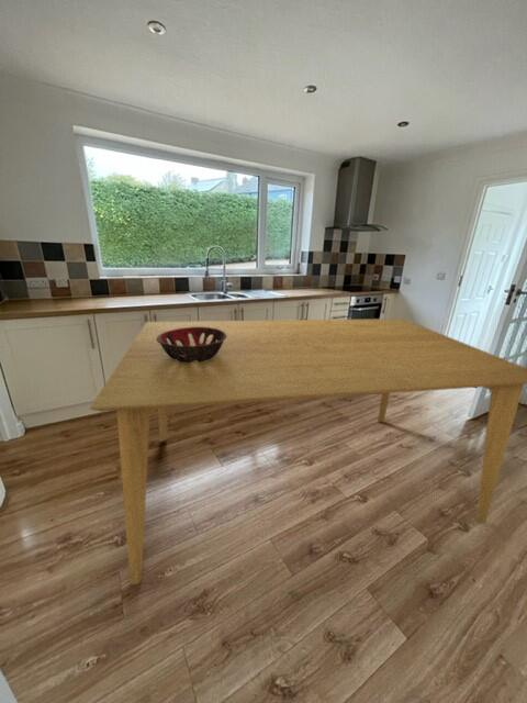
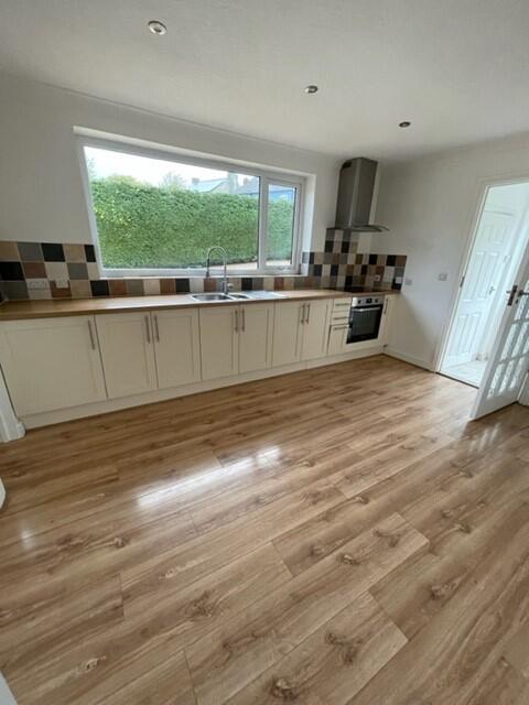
- decorative bowl [157,327,227,362]
- dining table [89,317,527,587]
